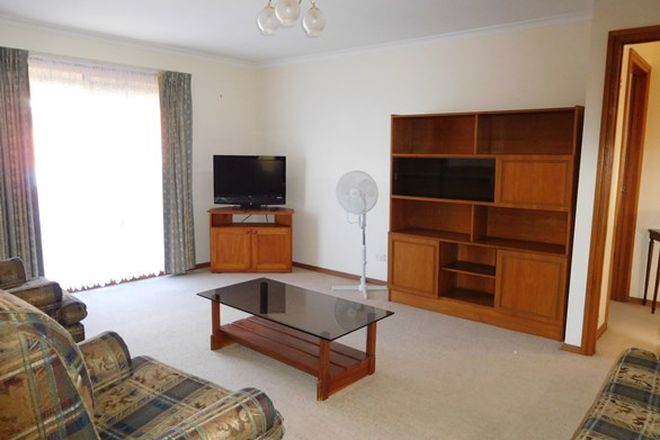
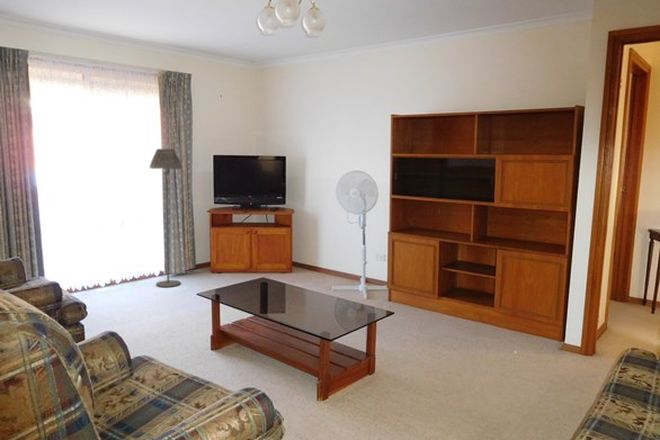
+ floor lamp [149,148,183,288]
